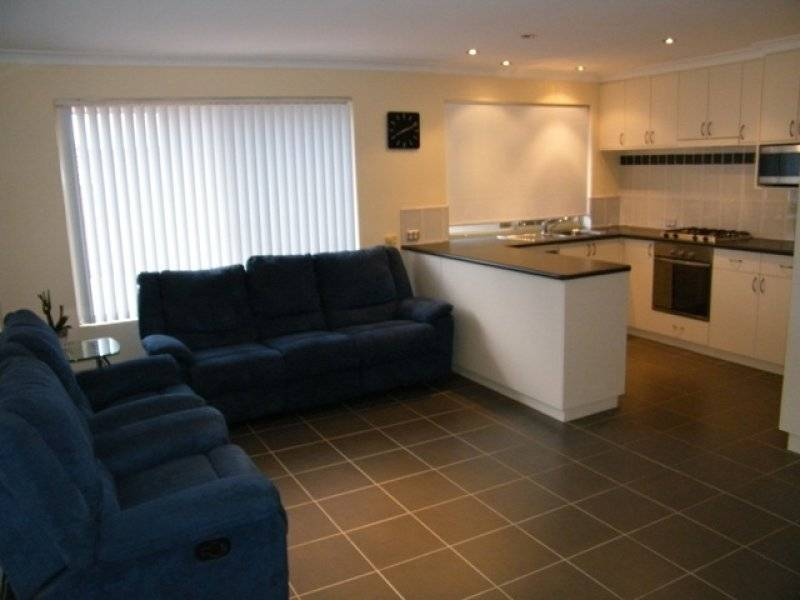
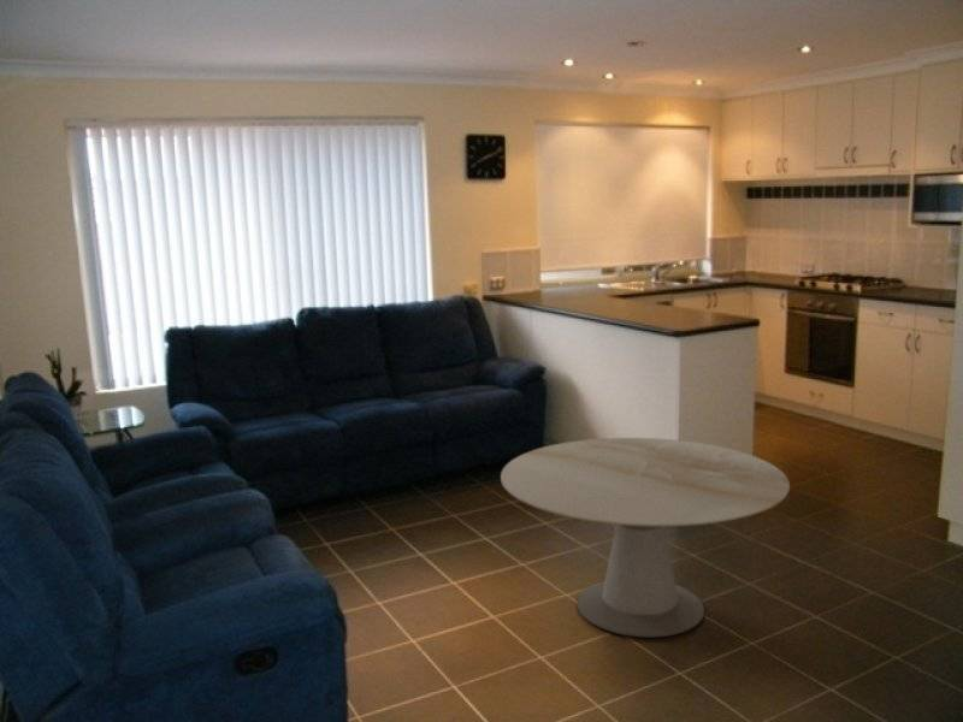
+ round table [500,437,791,639]
